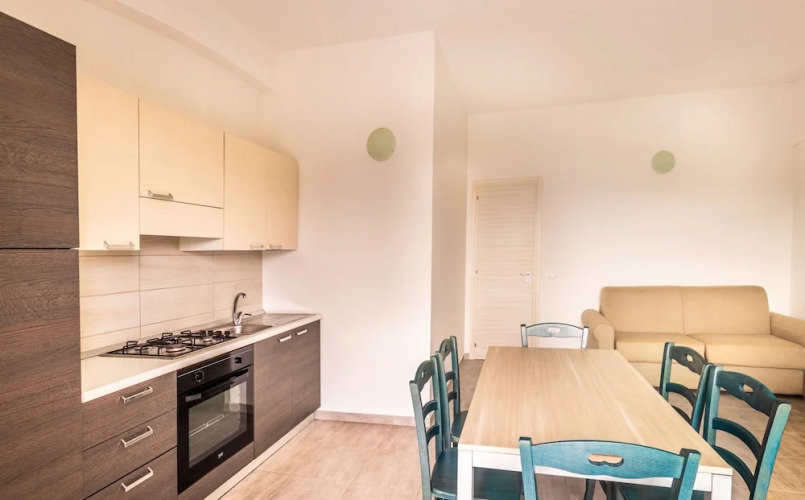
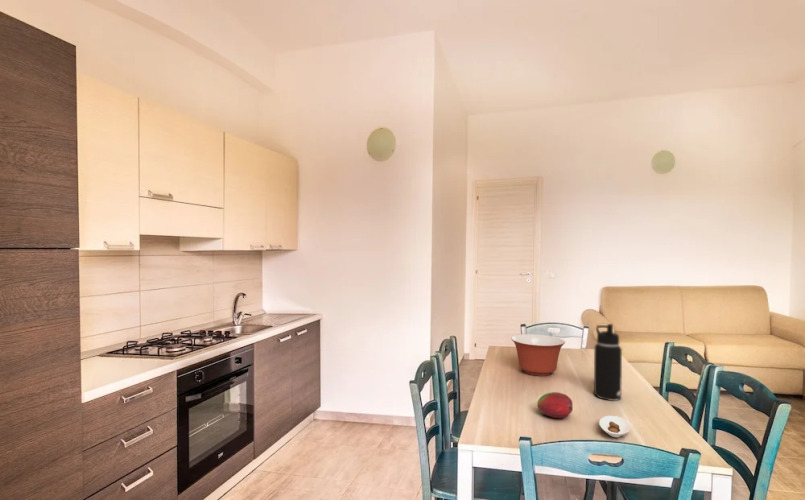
+ fruit [536,391,574,419]
+ water bottle [593,323,623,402]
+ mixing bowl [510,333,566,377]
+ saucer [598,415,631,438]
